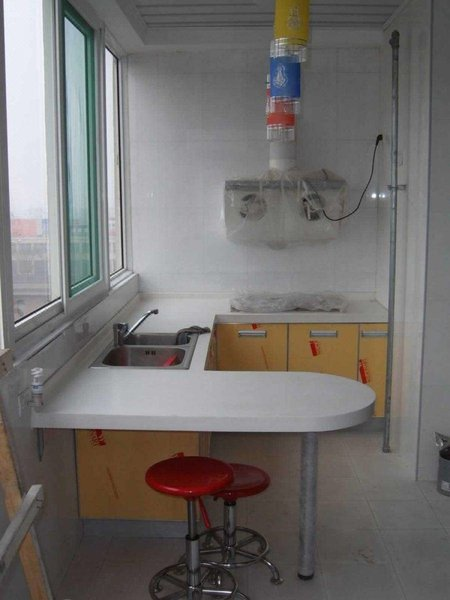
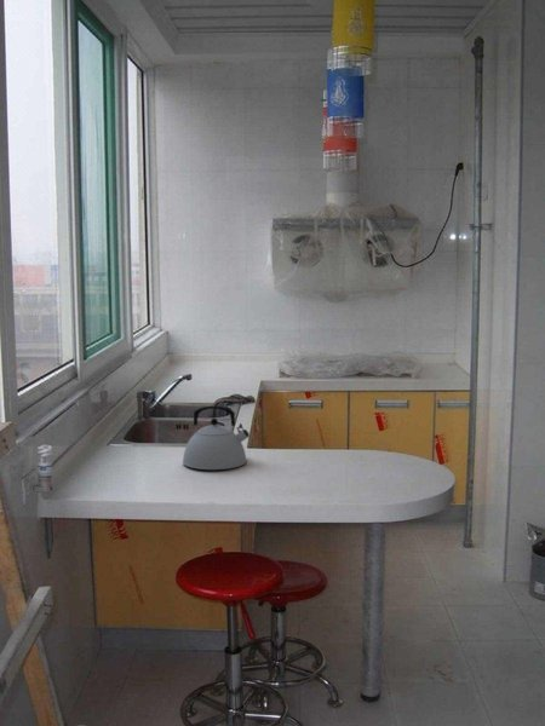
+ kettle [182,405,251,471]
